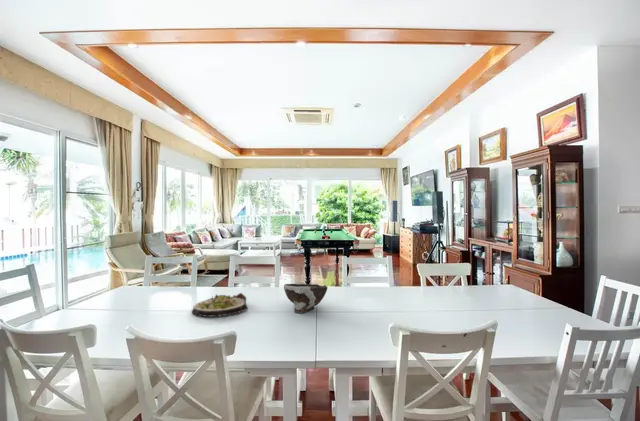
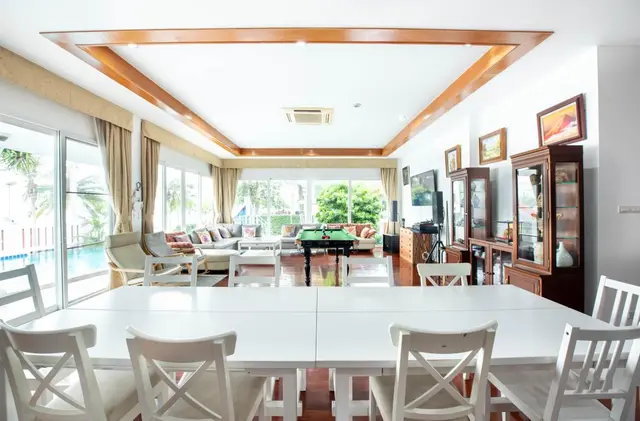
- bowl [283,283,328,314]
- salad plate [191,292,249,318]
